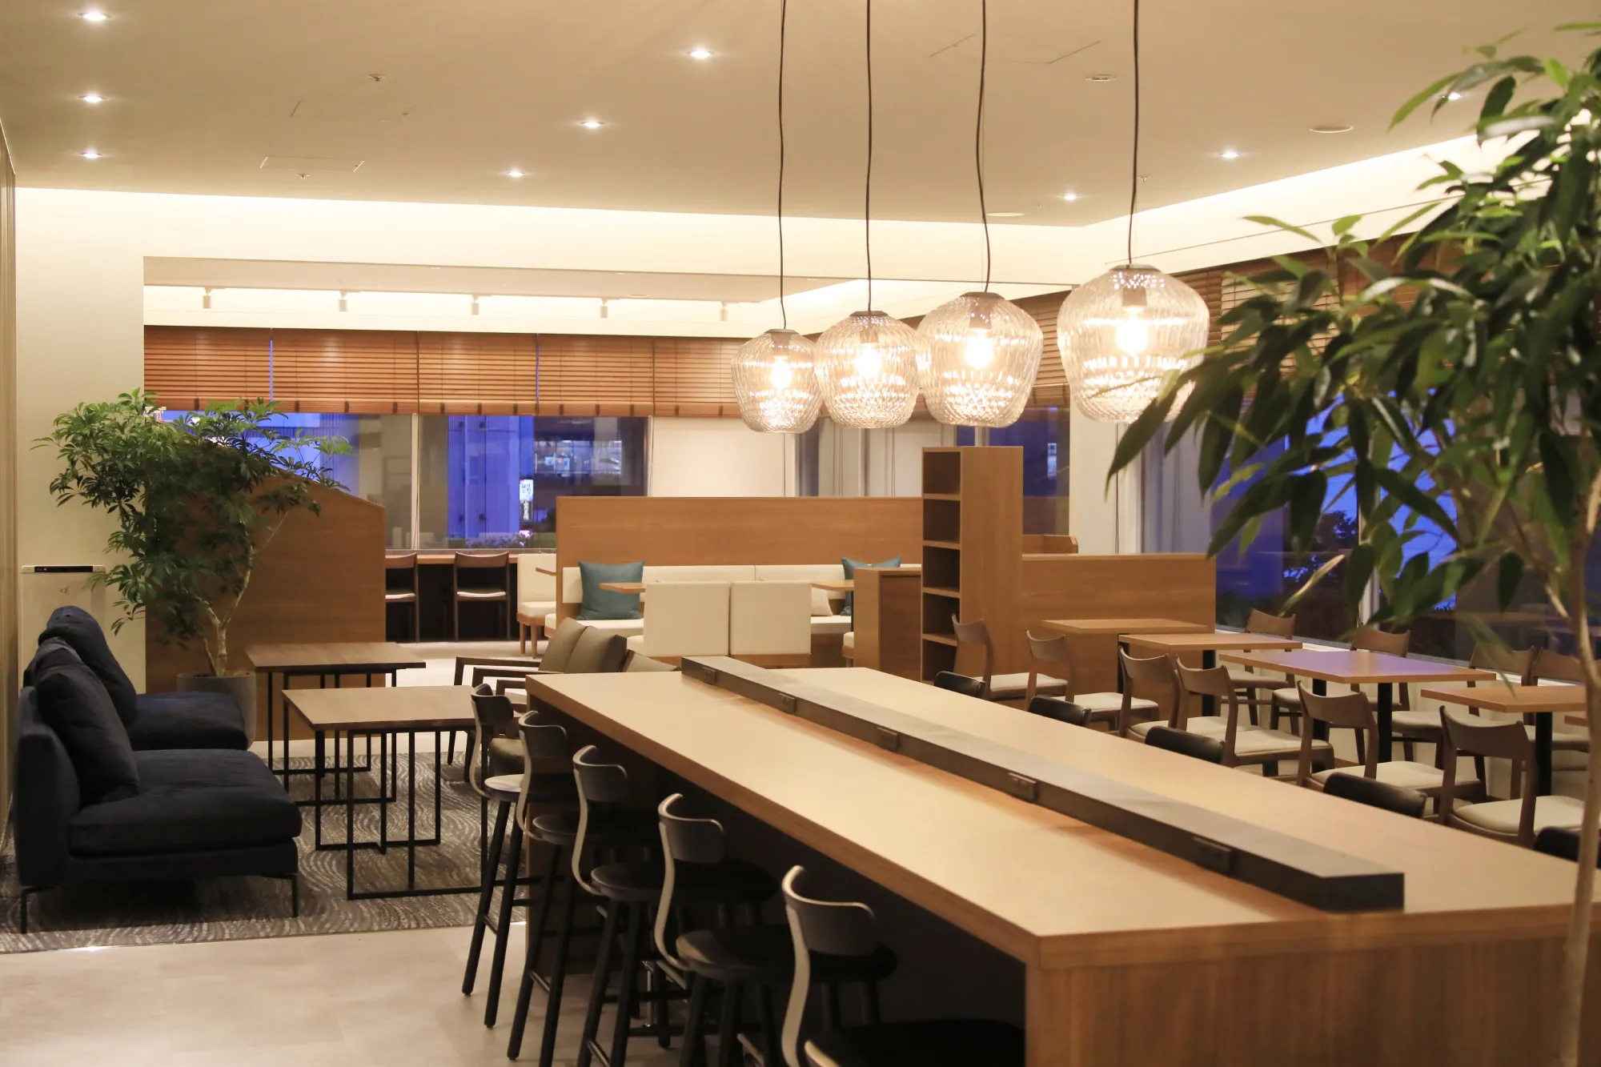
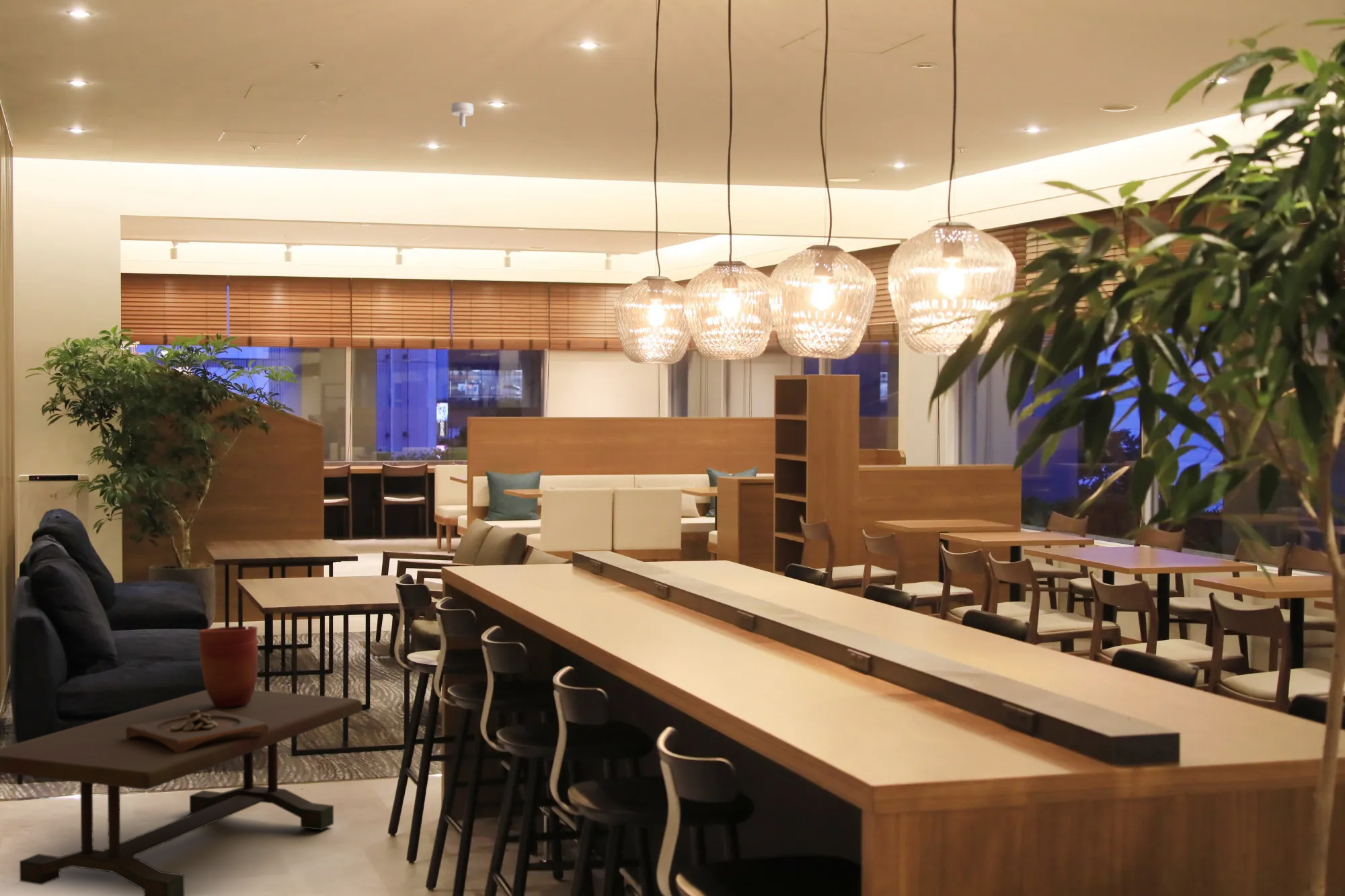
+ wooden tray [126,710,268,754]
+ vase [198,626,259,708]
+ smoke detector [451,101,474,128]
+ coffee table [0,690,362,896]
